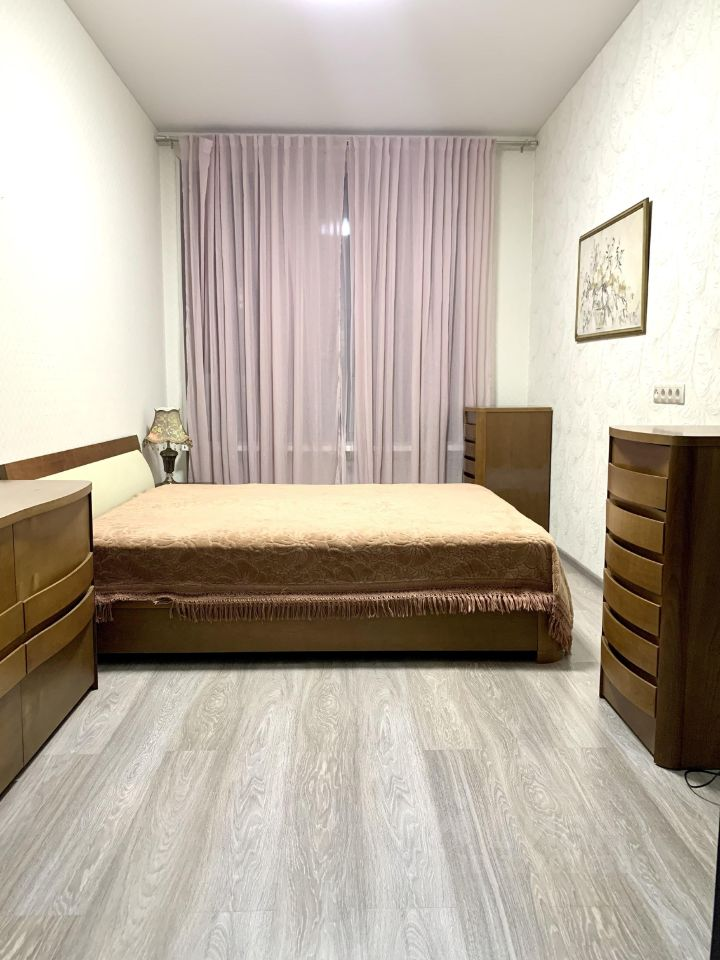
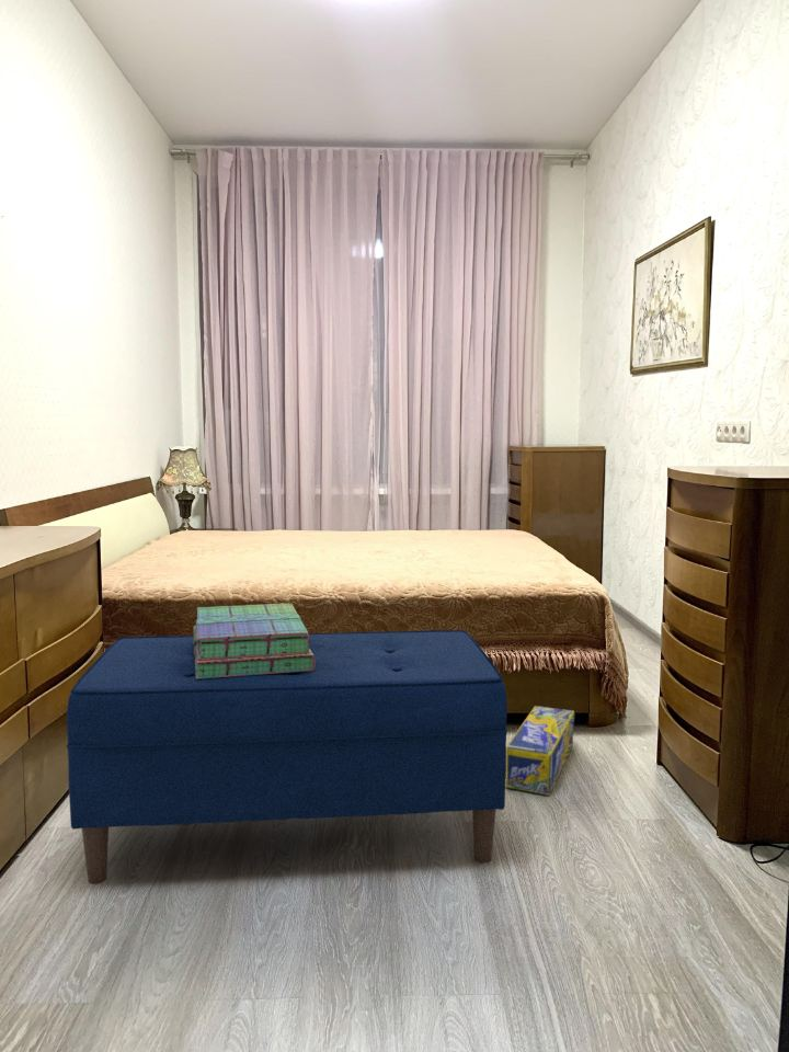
+ stack of books [192,603,316,679]
+ box [505,705,575,797]
+ bench [66,629,508,885]
